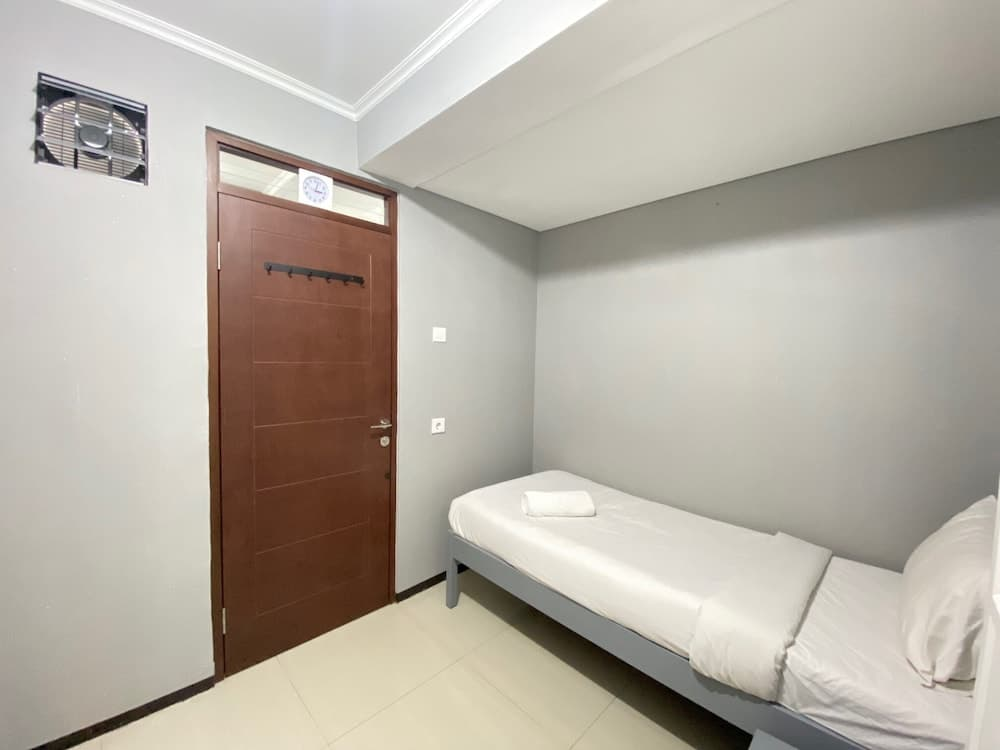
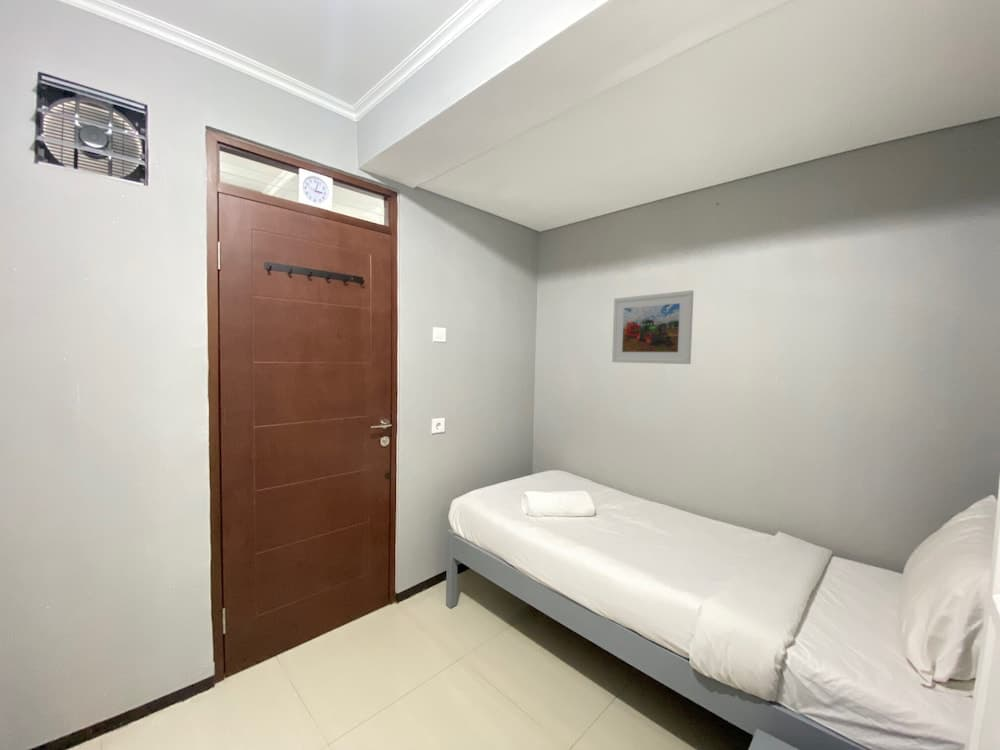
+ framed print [611,289,695,365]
